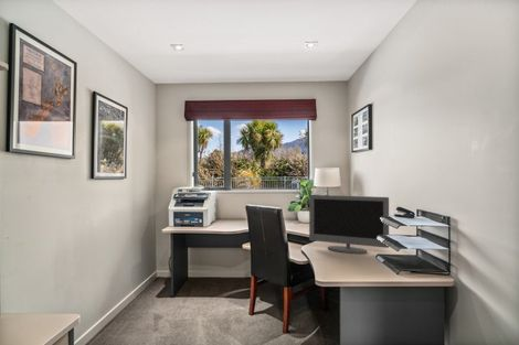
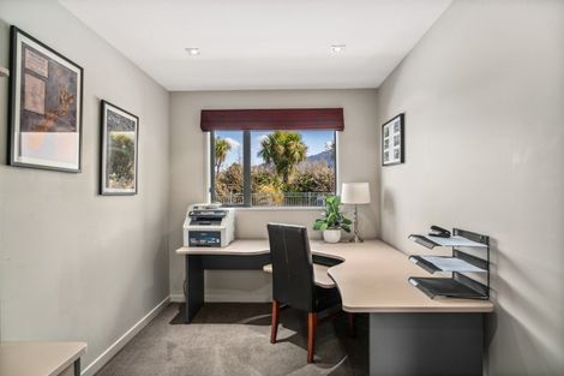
- monitor [308,194,390,255]
